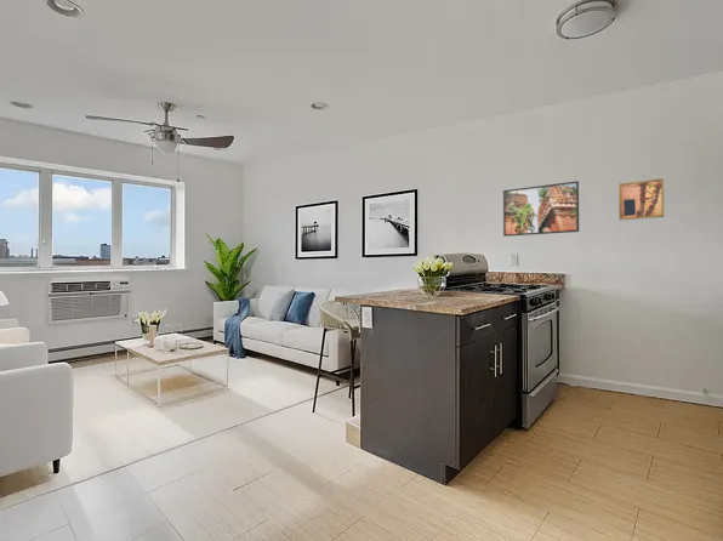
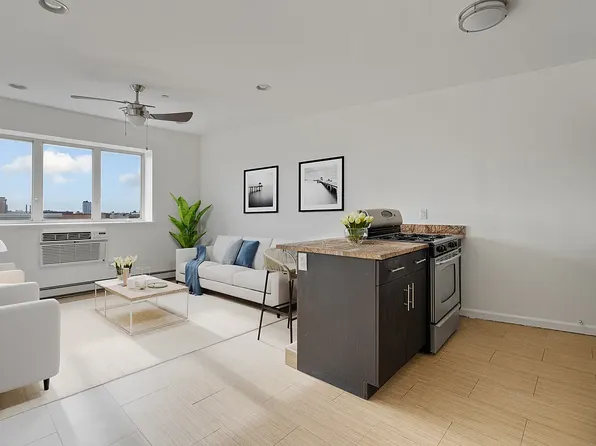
- wall art [617,178,665,221]
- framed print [502,180,580,238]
